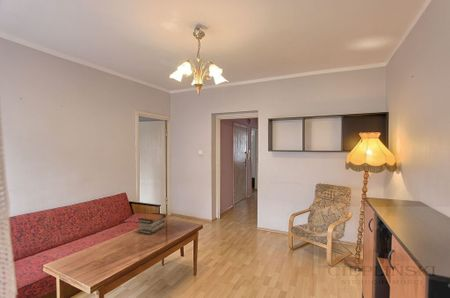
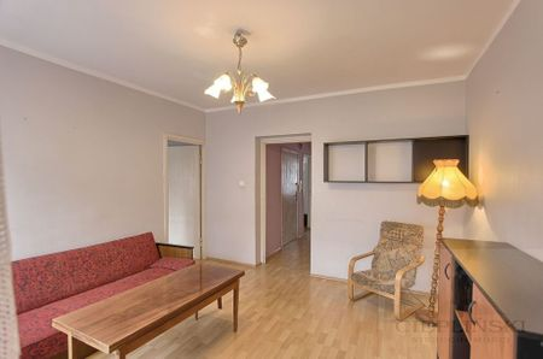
- book stack [136,212,168,235]
